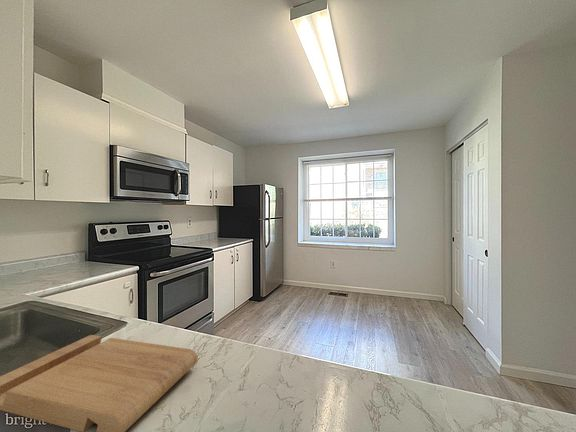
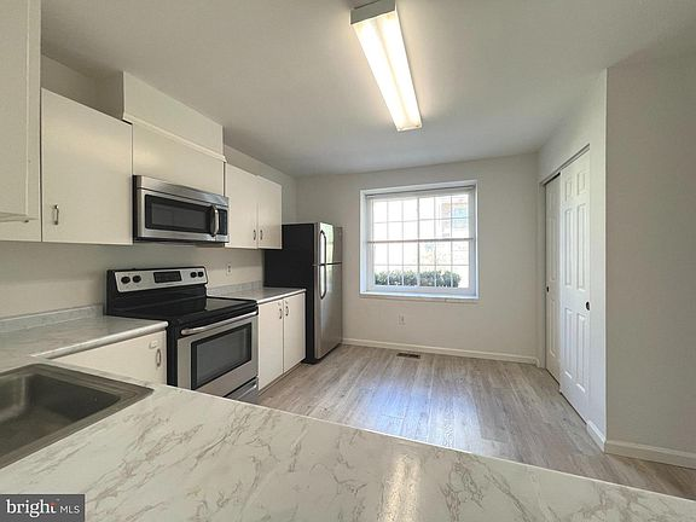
- cutting board [0,334,199,432]
